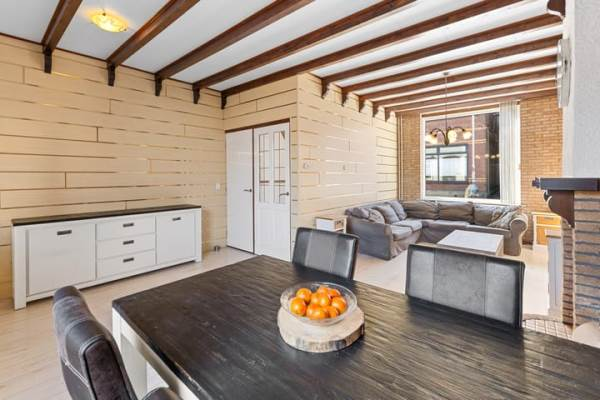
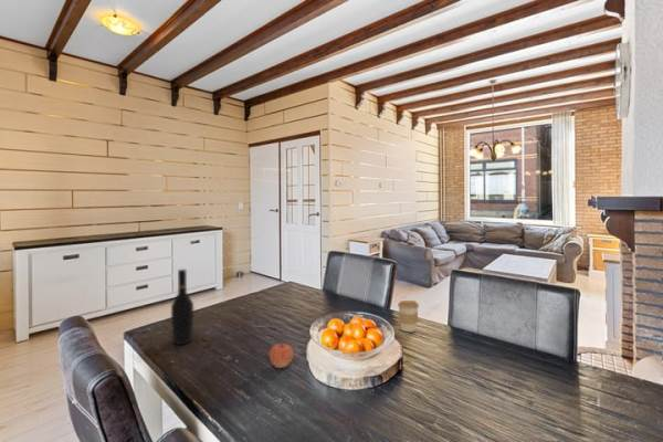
+ apple [269,343,294,369]
+ coffee cup [397,299,420,333]
+ wine bottle [170,269,194,346]
